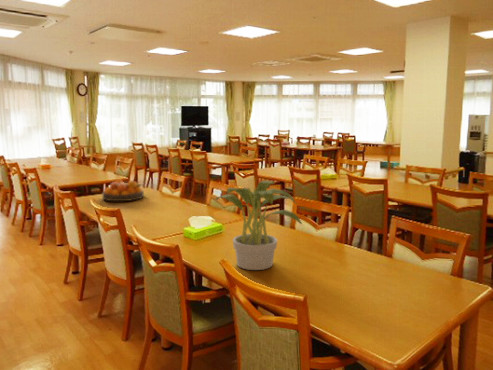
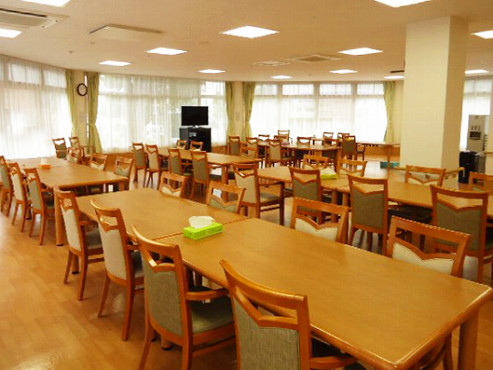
- fruit bowl [102,178,145,202]
- potted plant [214,180,303,271]
